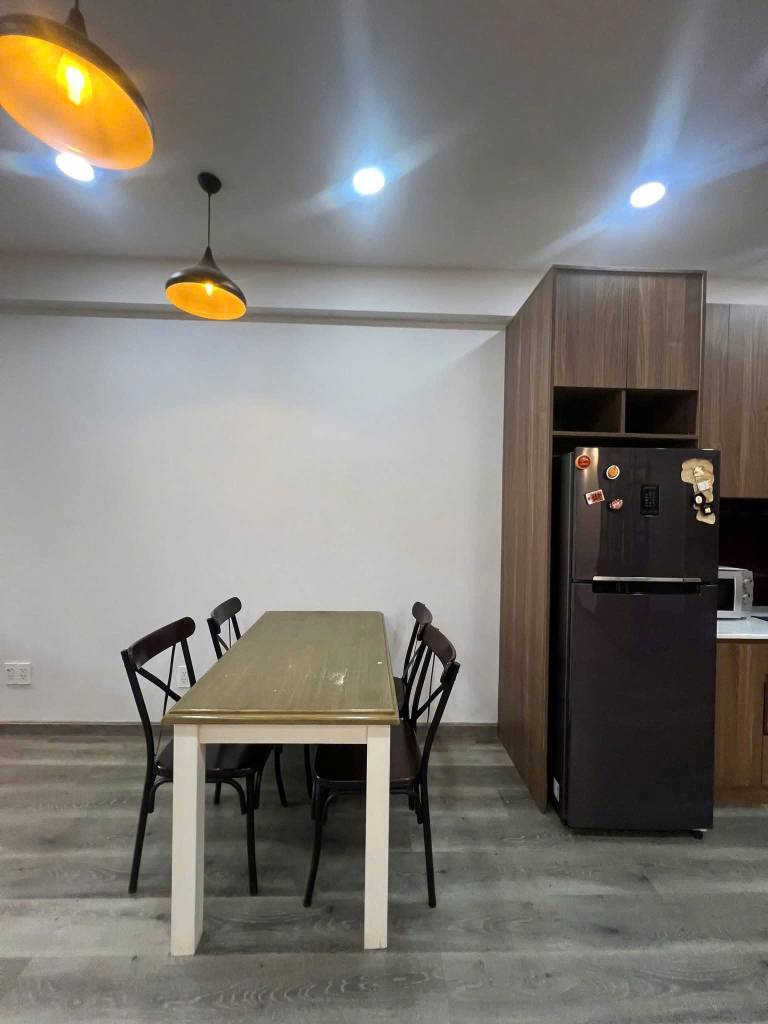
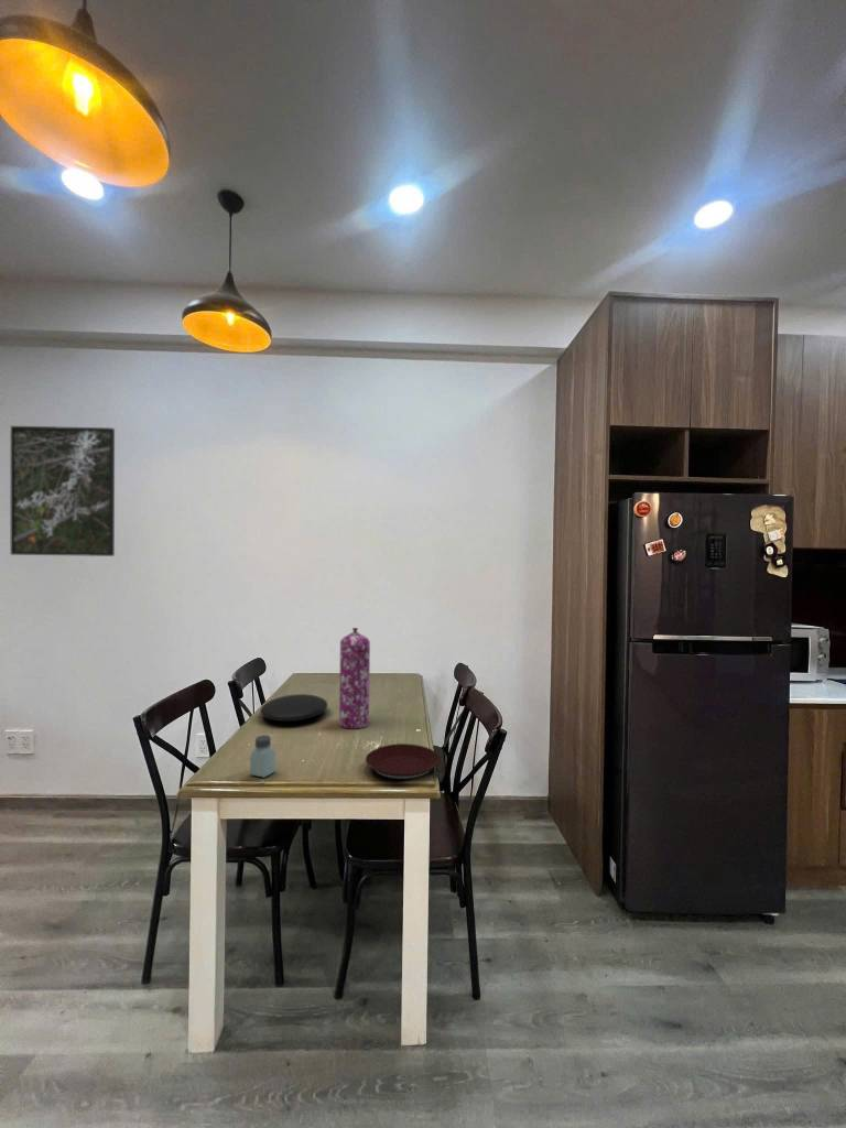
+ plate [365,742,441,781]
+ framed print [10,425,116,557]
+ saltshaker [249,735,276,779]
+ plate [259,693,328,723]
+ gas cylinder [338,627,371,729]
